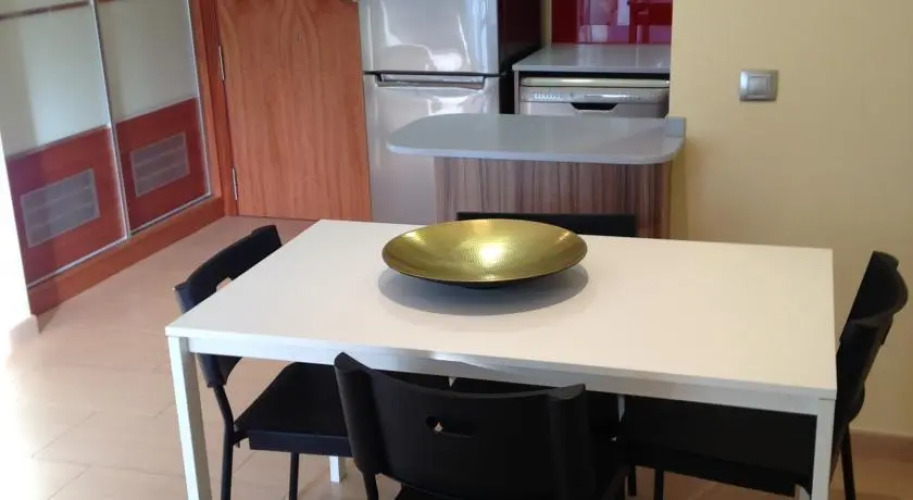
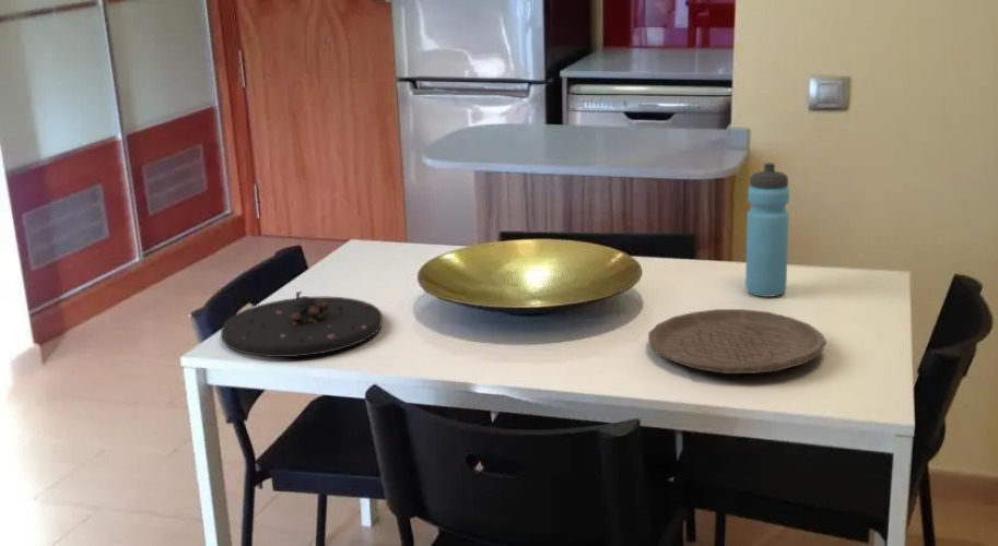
+ plate [220,290,384,358]
+ water bottle [744,162,790,298]
+ plate [647,308,827,375]
